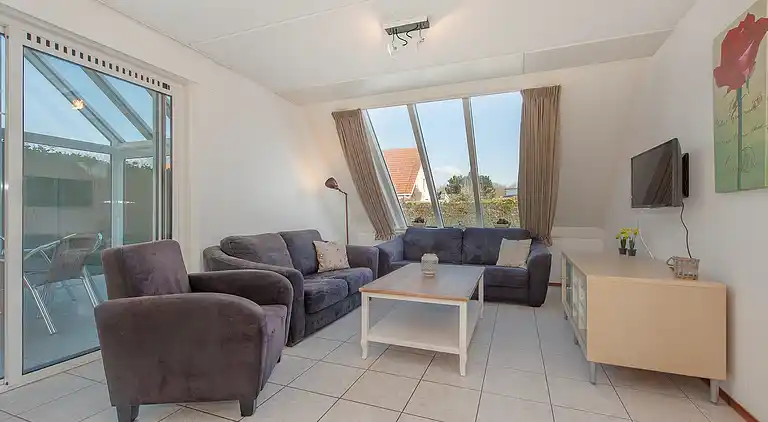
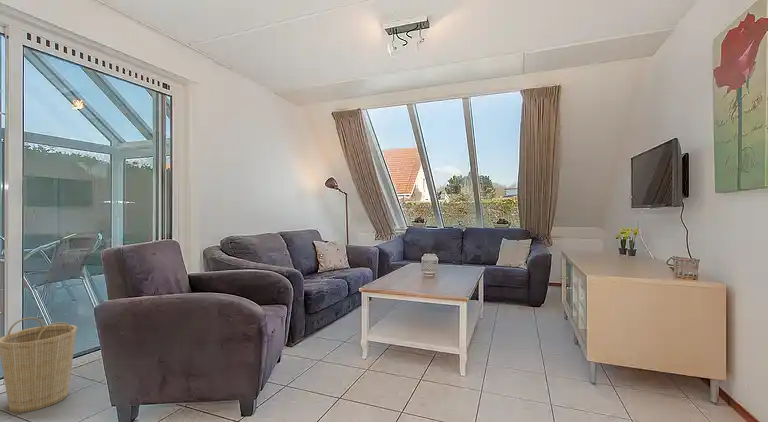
+ basket [0,316,78,413]
